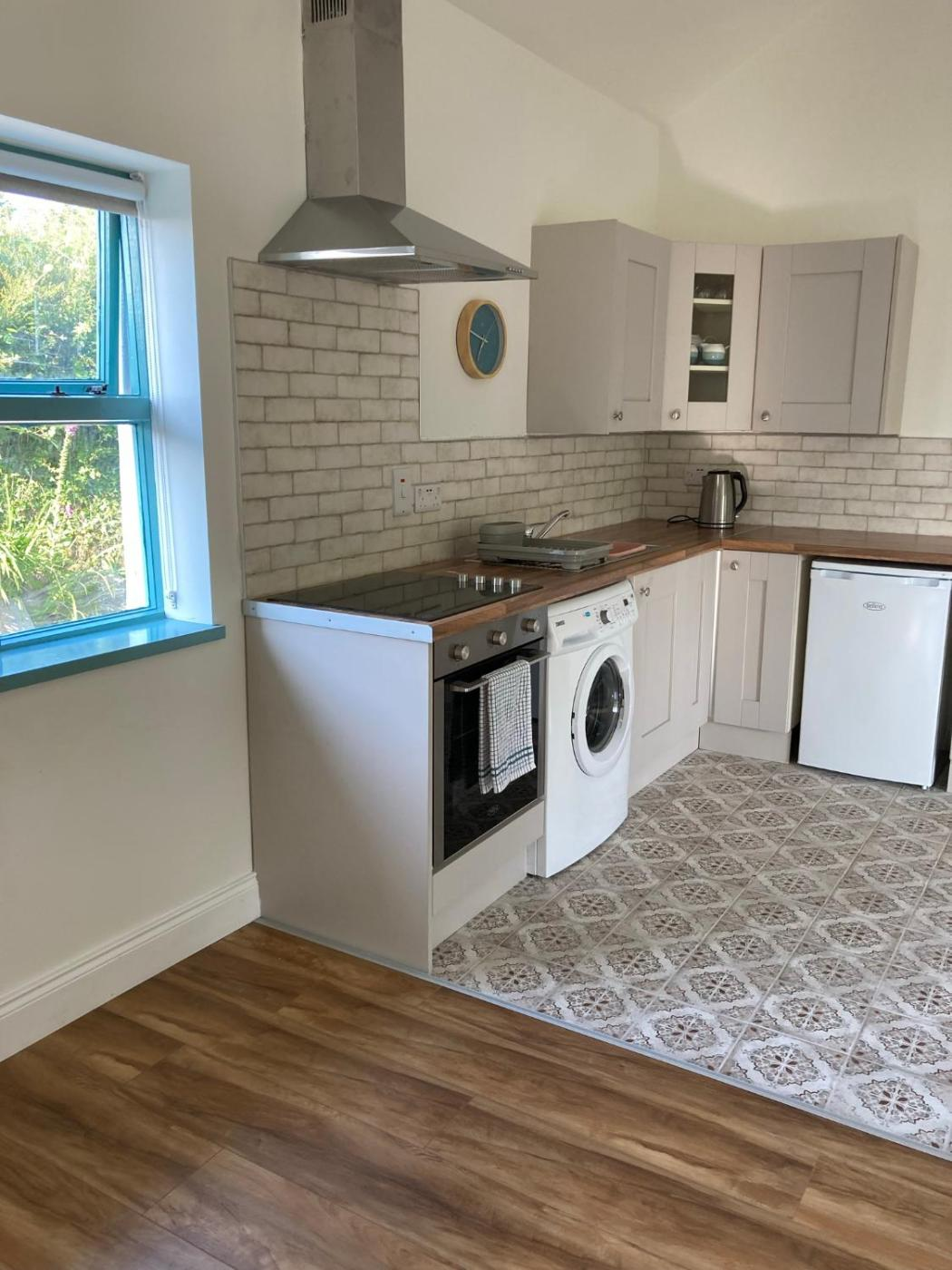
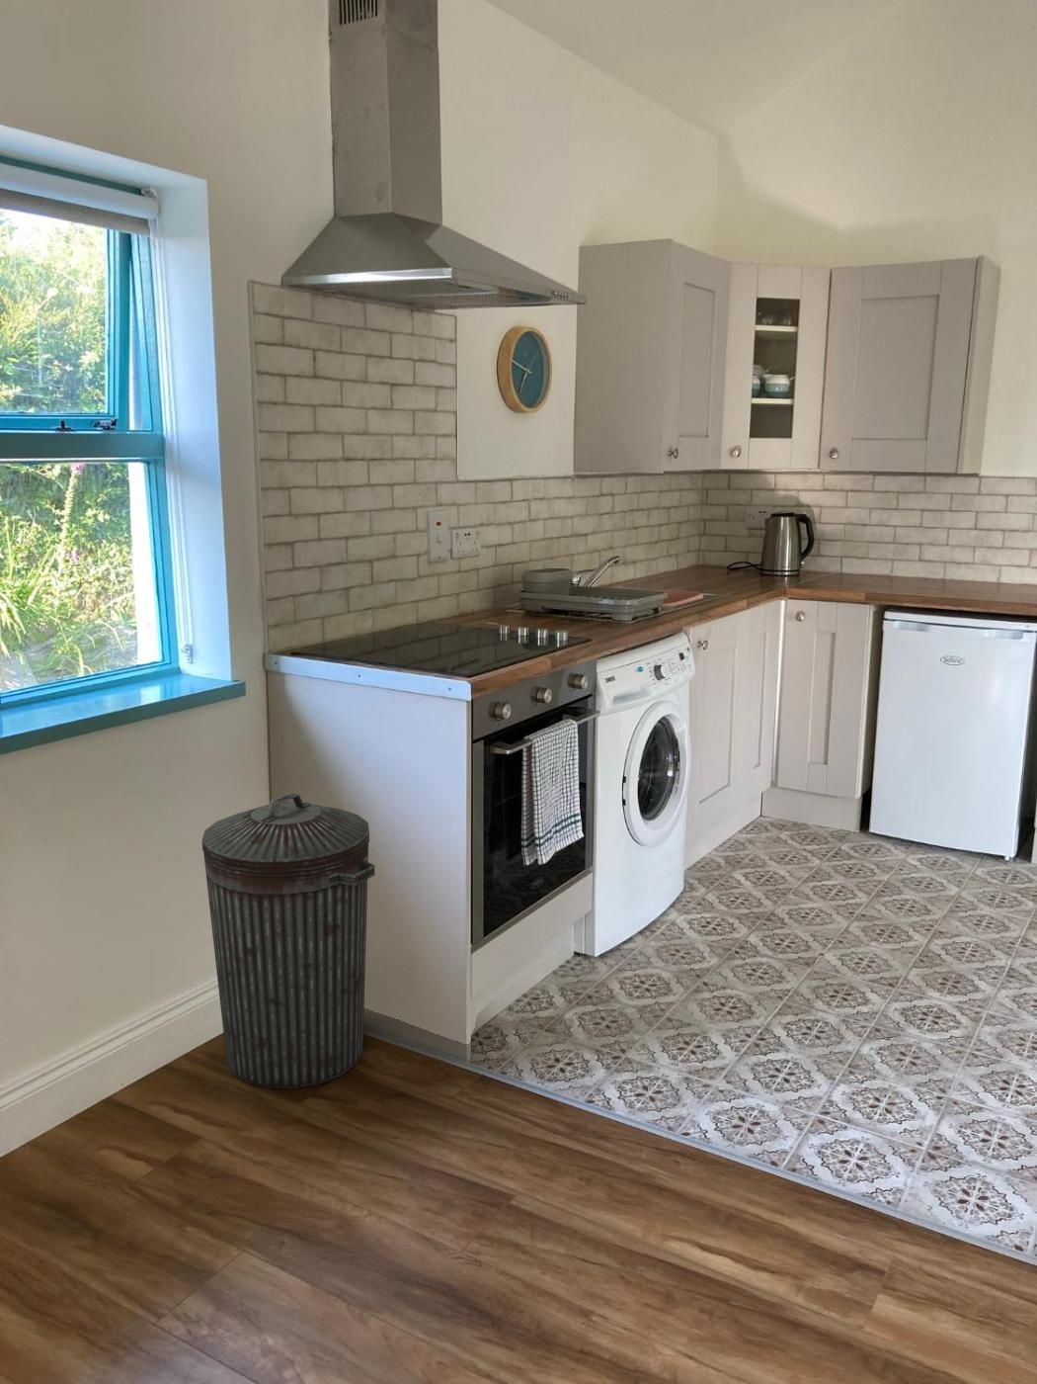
+ trash can [202,792,376,1090]
